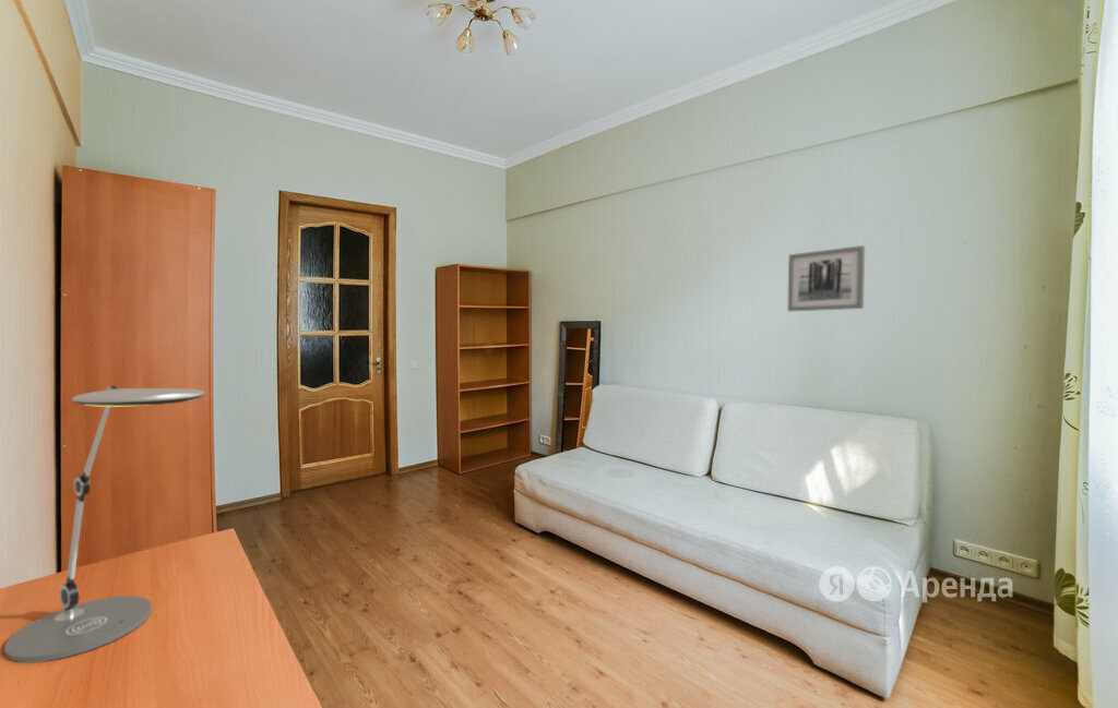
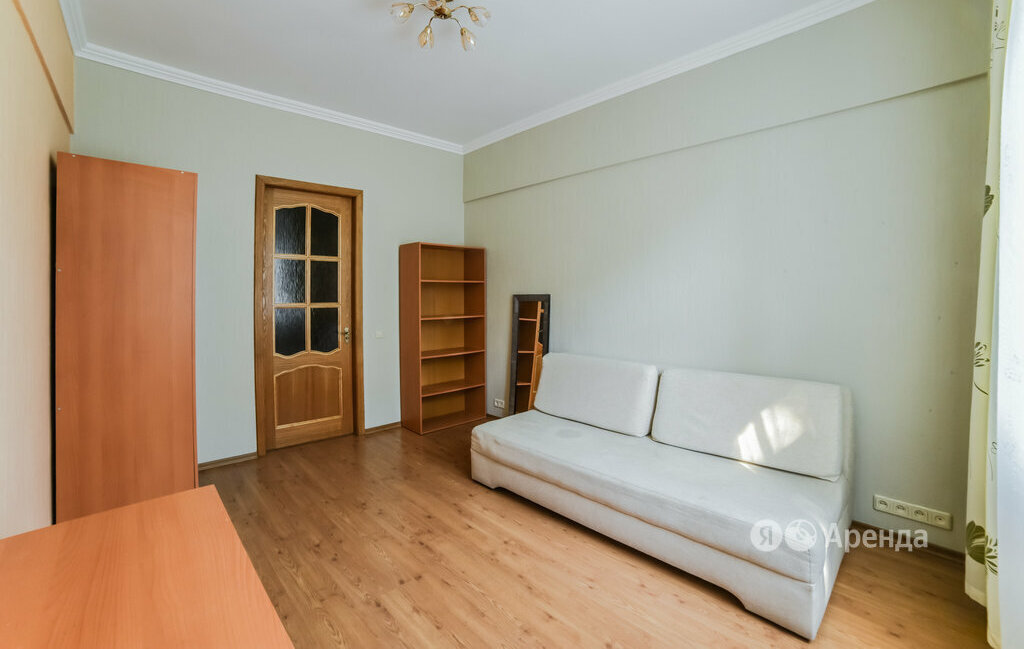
- desk lamp [3,385,205,663]
- wall art [787,244,866,312]
